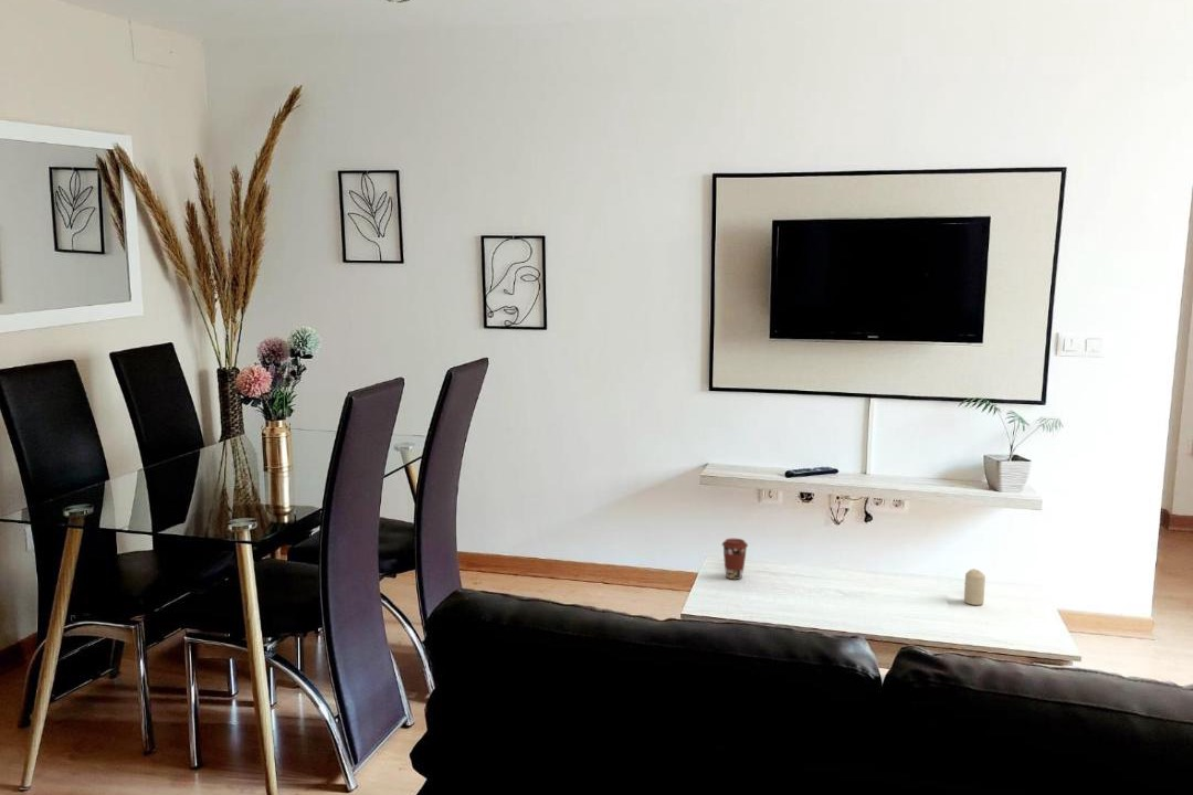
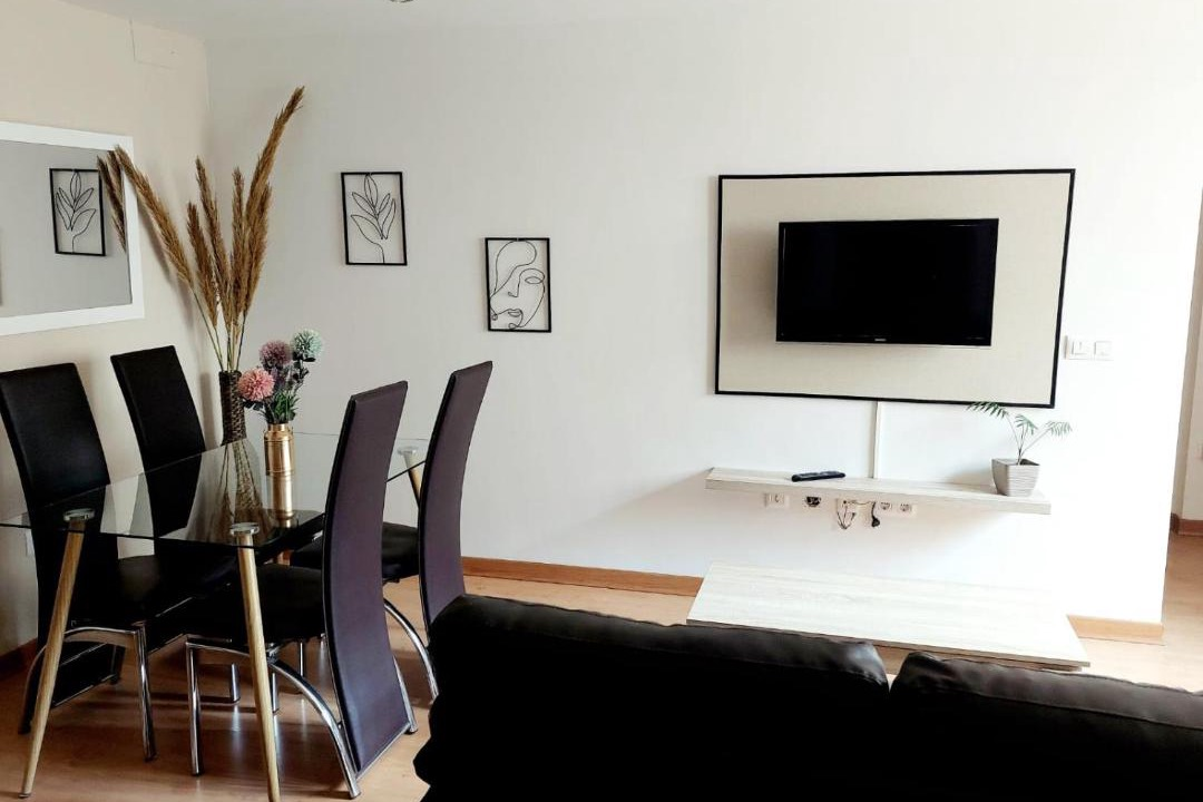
- candle [963,568,986,606]
- coffee cup [721,538,749,581]
